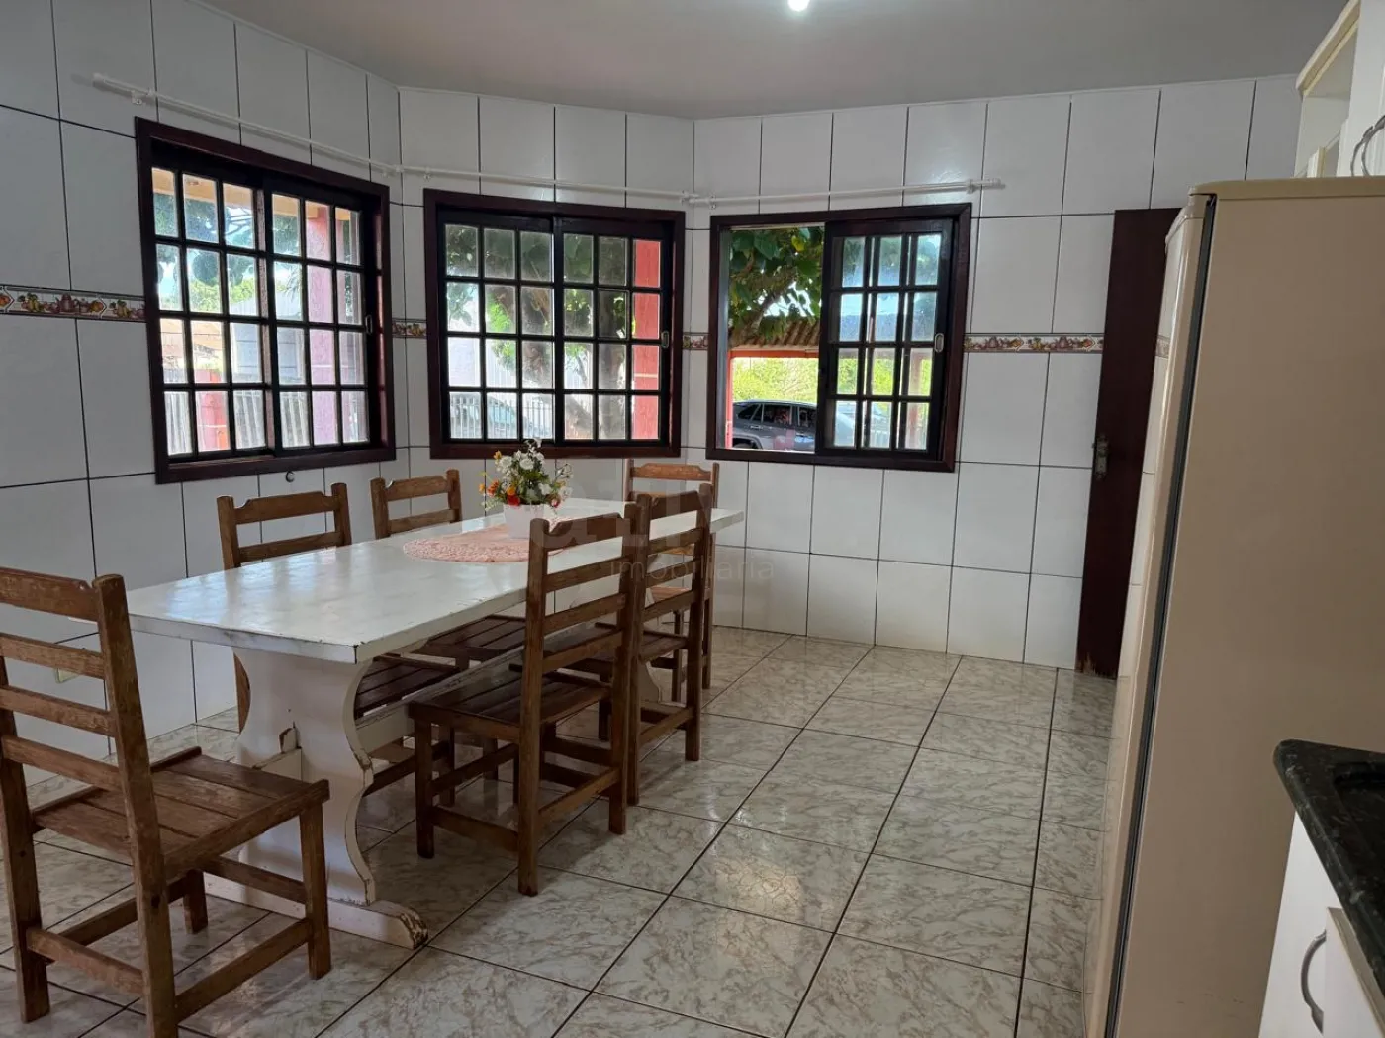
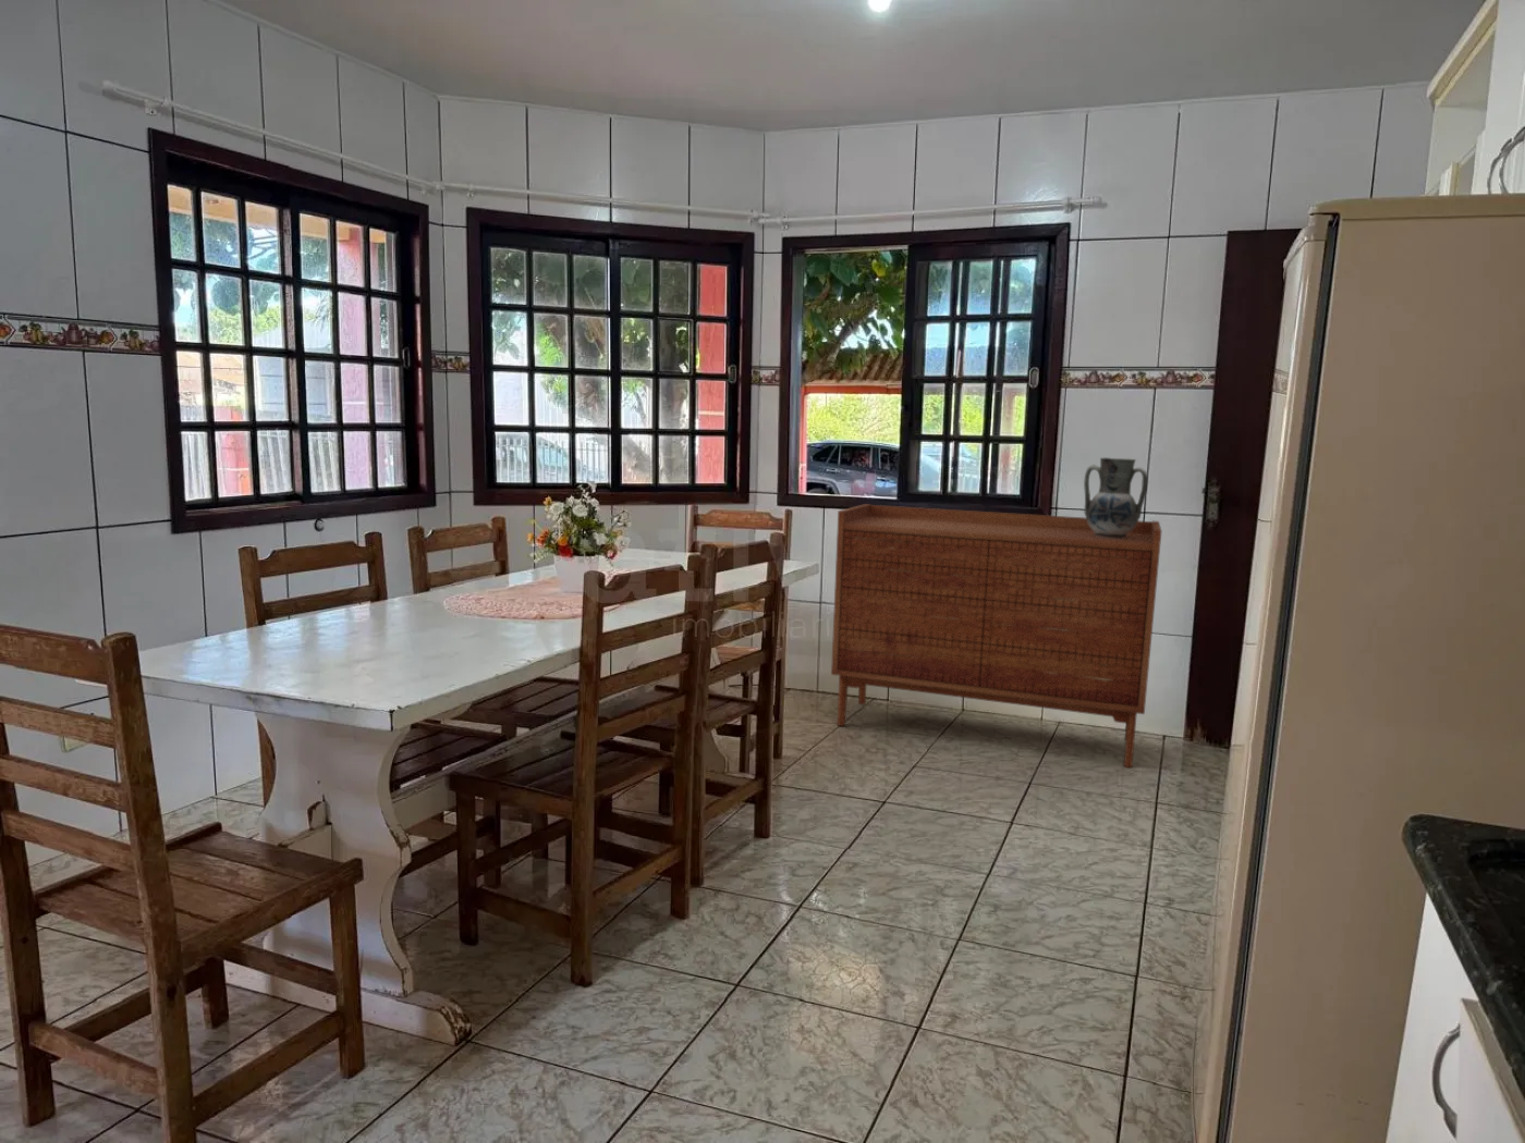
+ sideboard [830,503,1162,768]
+ ceramic jug [1083,457,1149,539]
